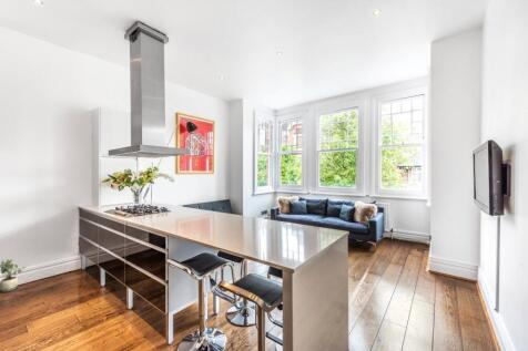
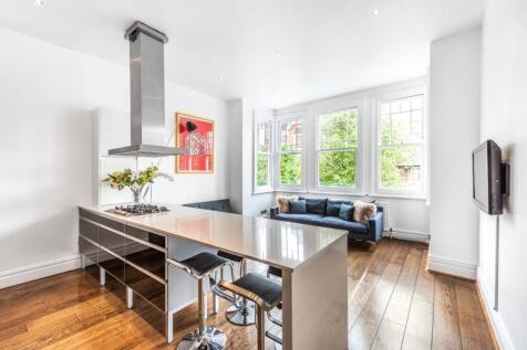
- potted plant [0,258,27,293]
